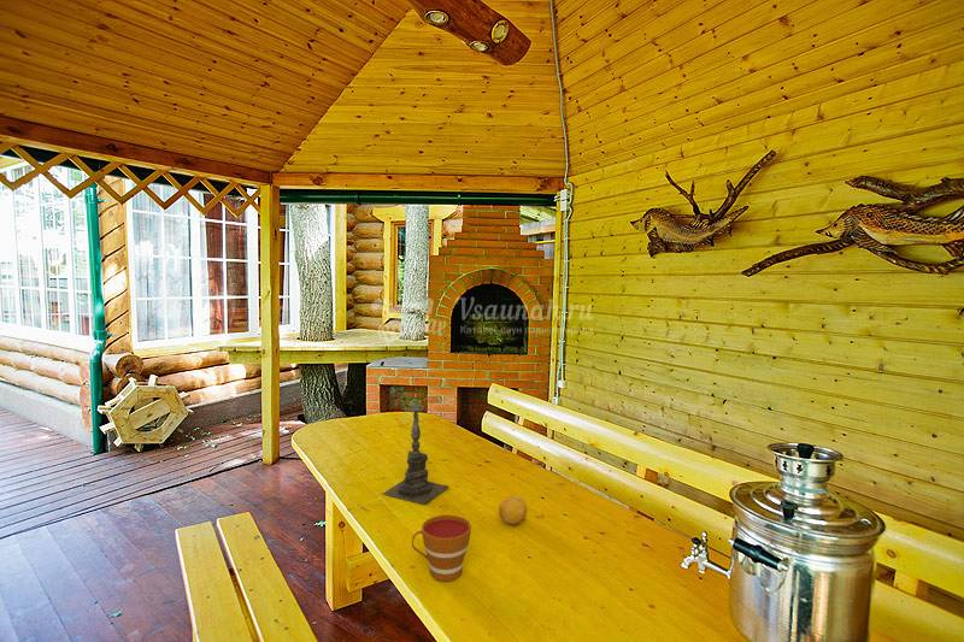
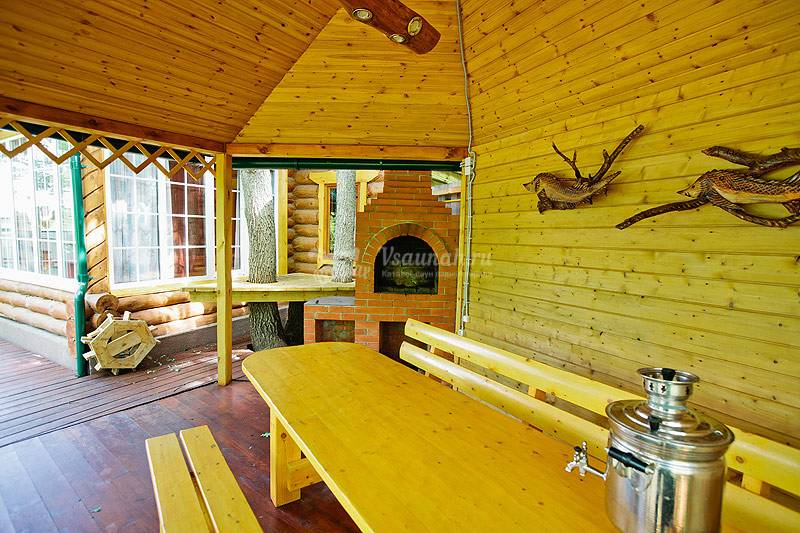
- fruit [498,494,528,525]
- candle holder [382,400,449,506]
- cup [411,513,472,583]
